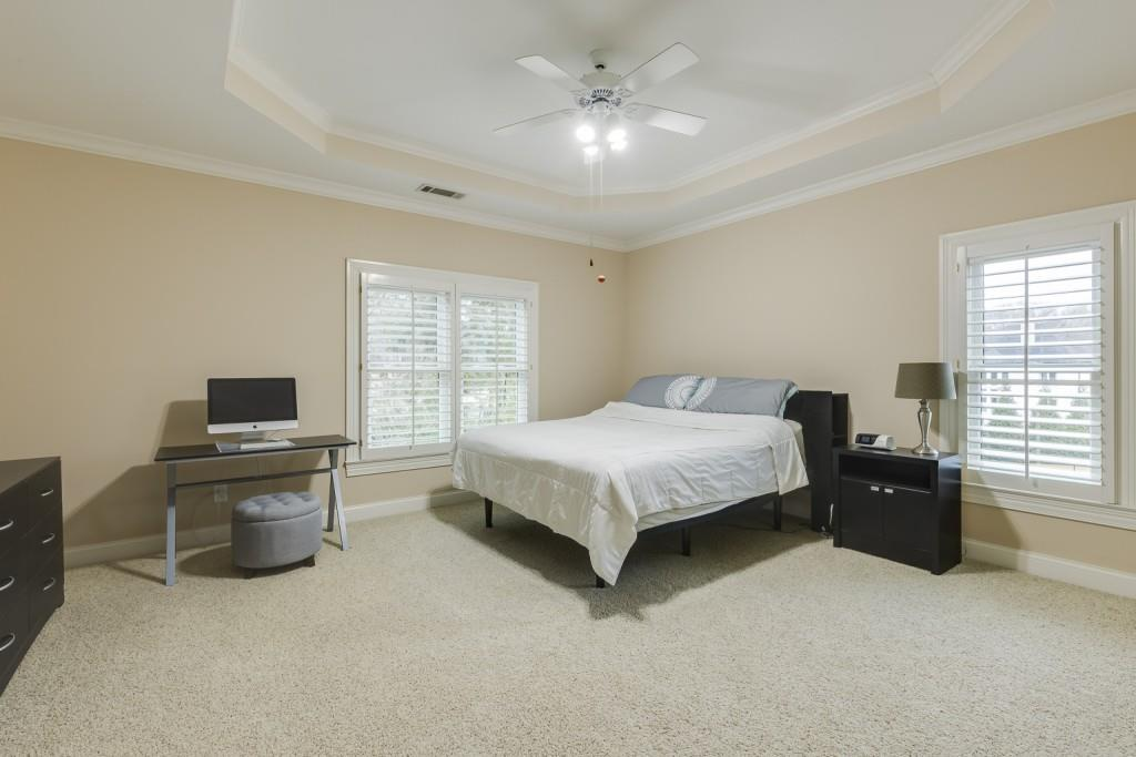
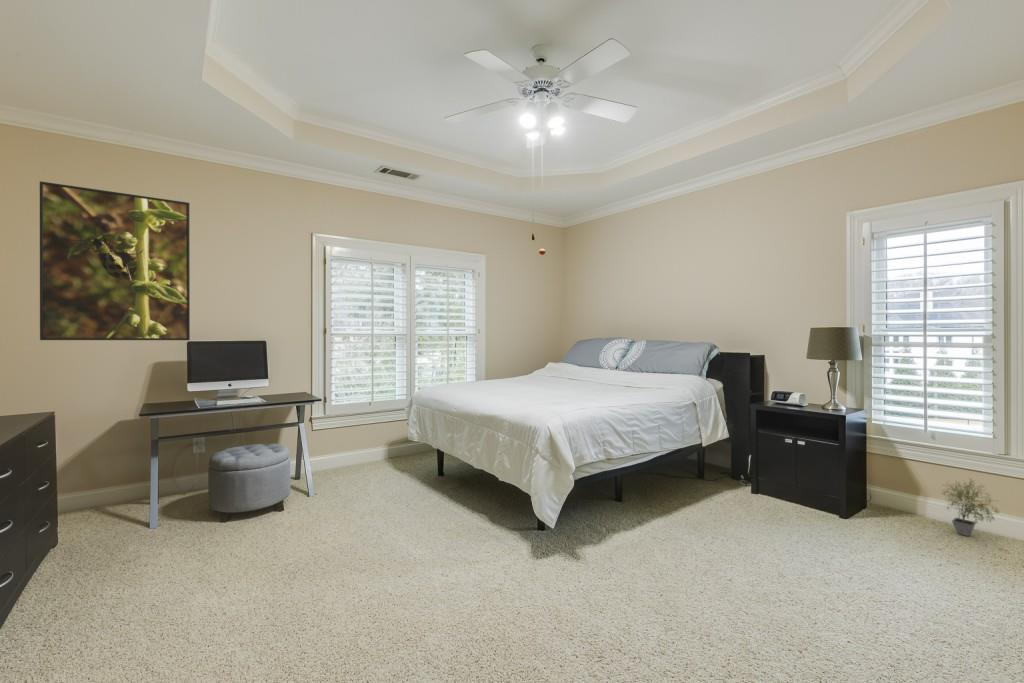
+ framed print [39,180,191,341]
+ potted plant [938,478,1000,537]
